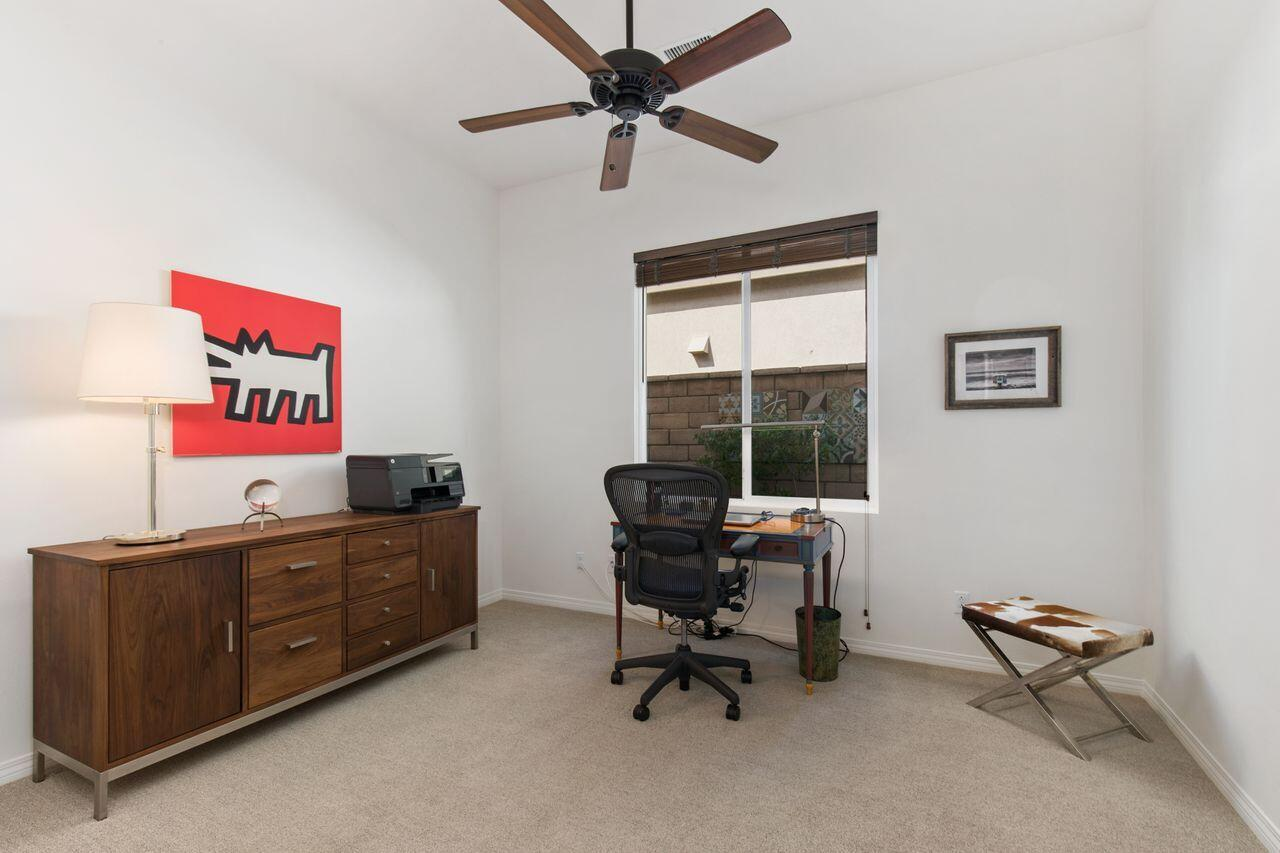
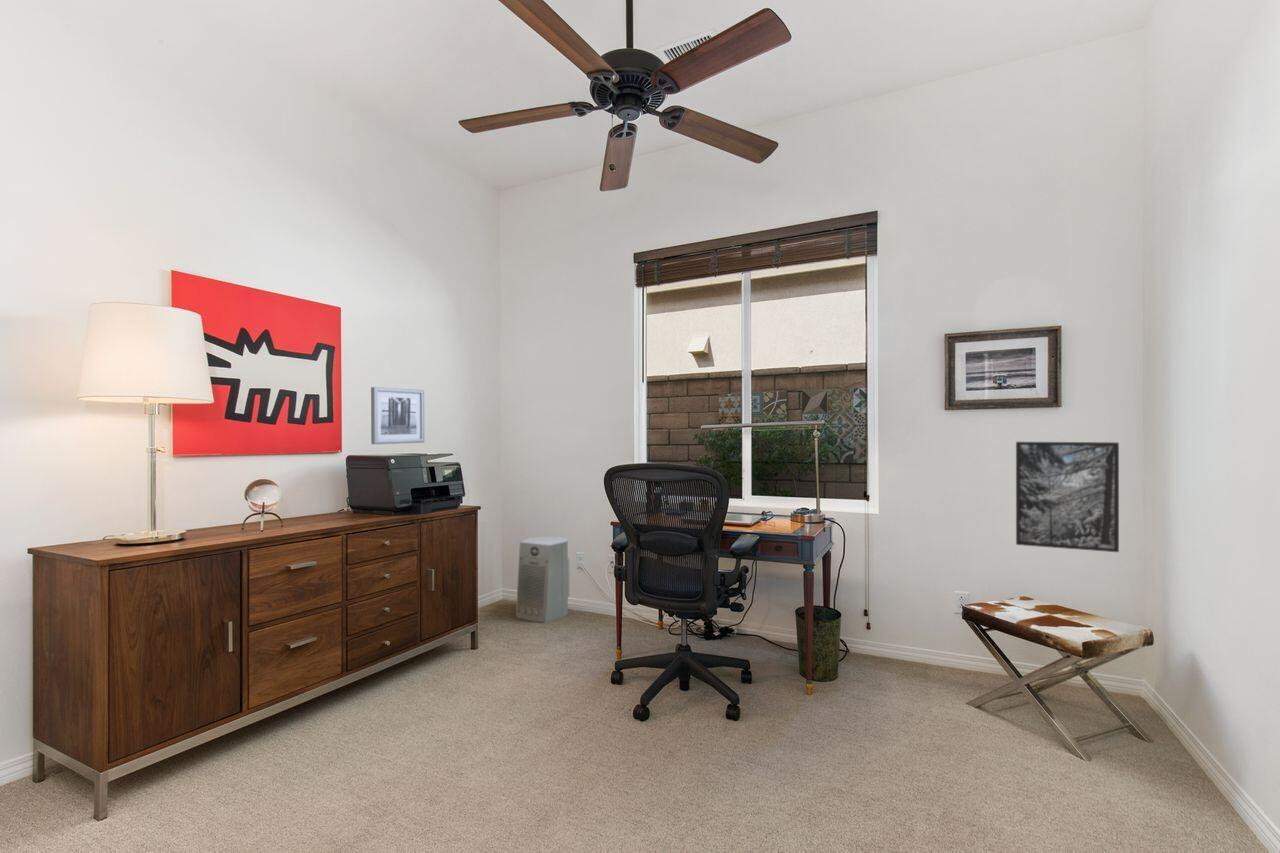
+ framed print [1015,441,1120,553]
+ wall art [370,386,425,445]
+ fan [515,536,570,624]
